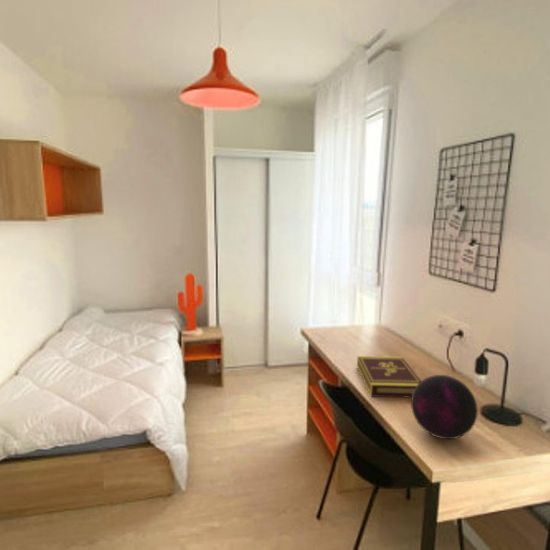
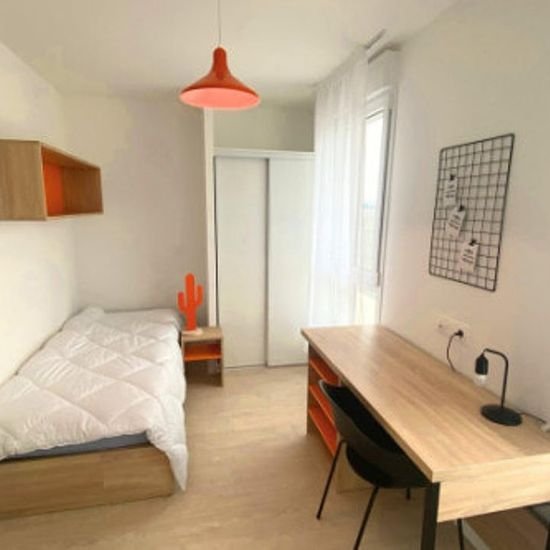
- book [356,355,422,399]
- decorative orb [410,374,479,440]
